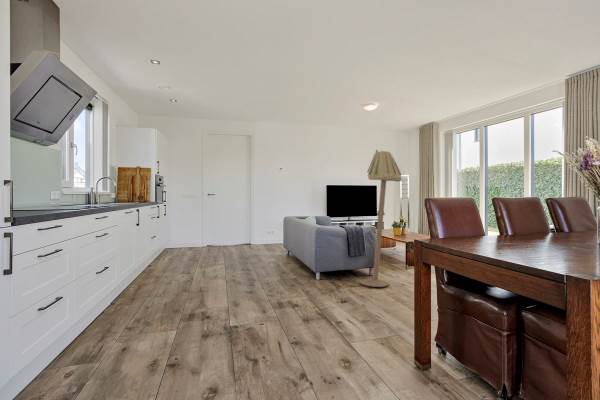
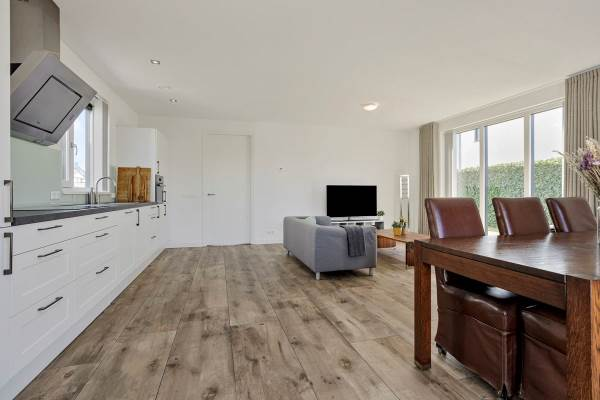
- floor lamp [359,149,403,288]
